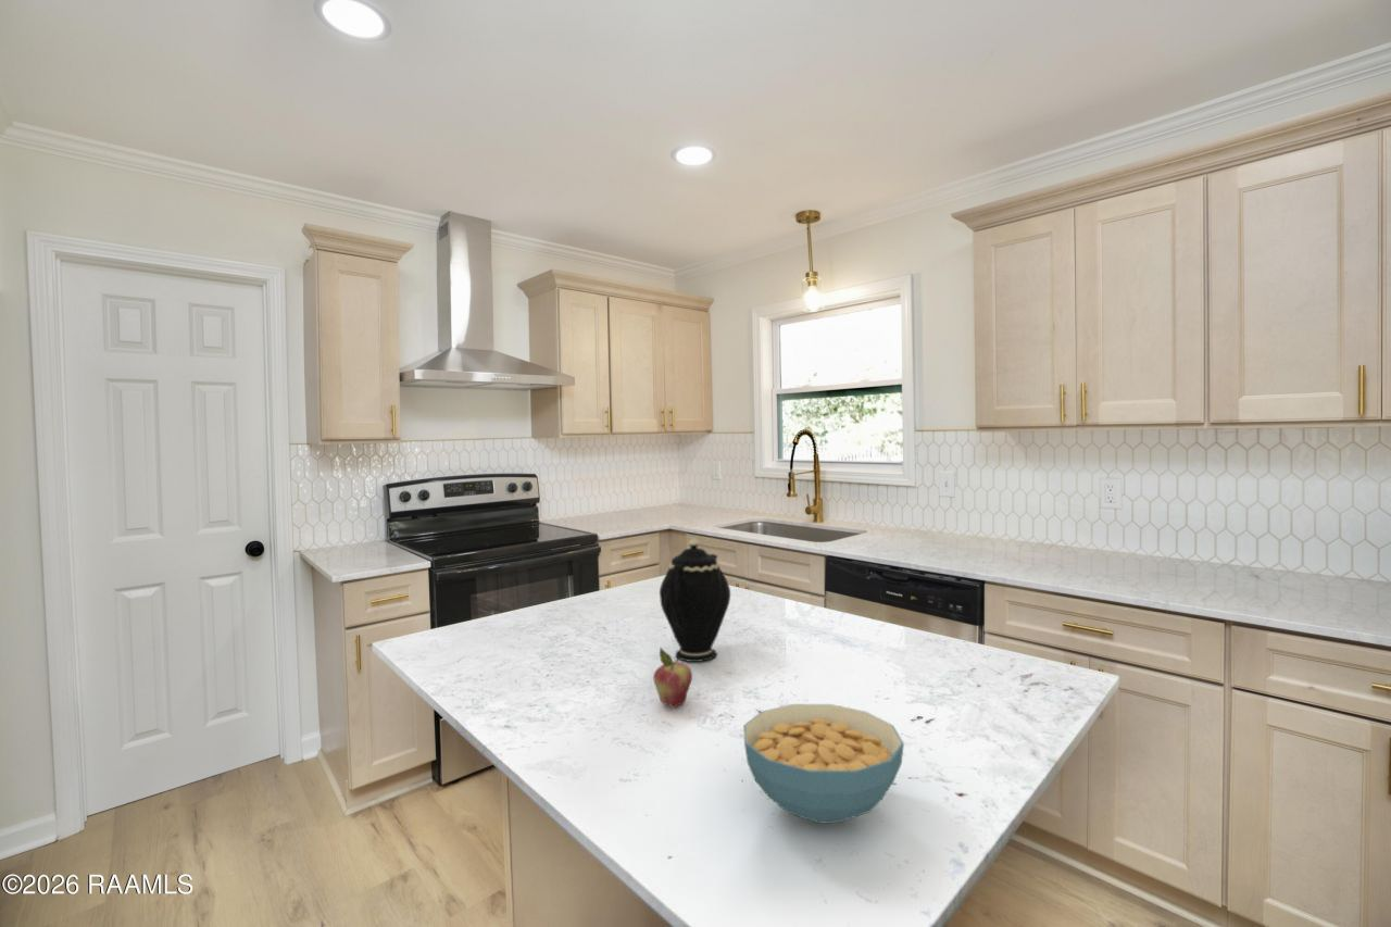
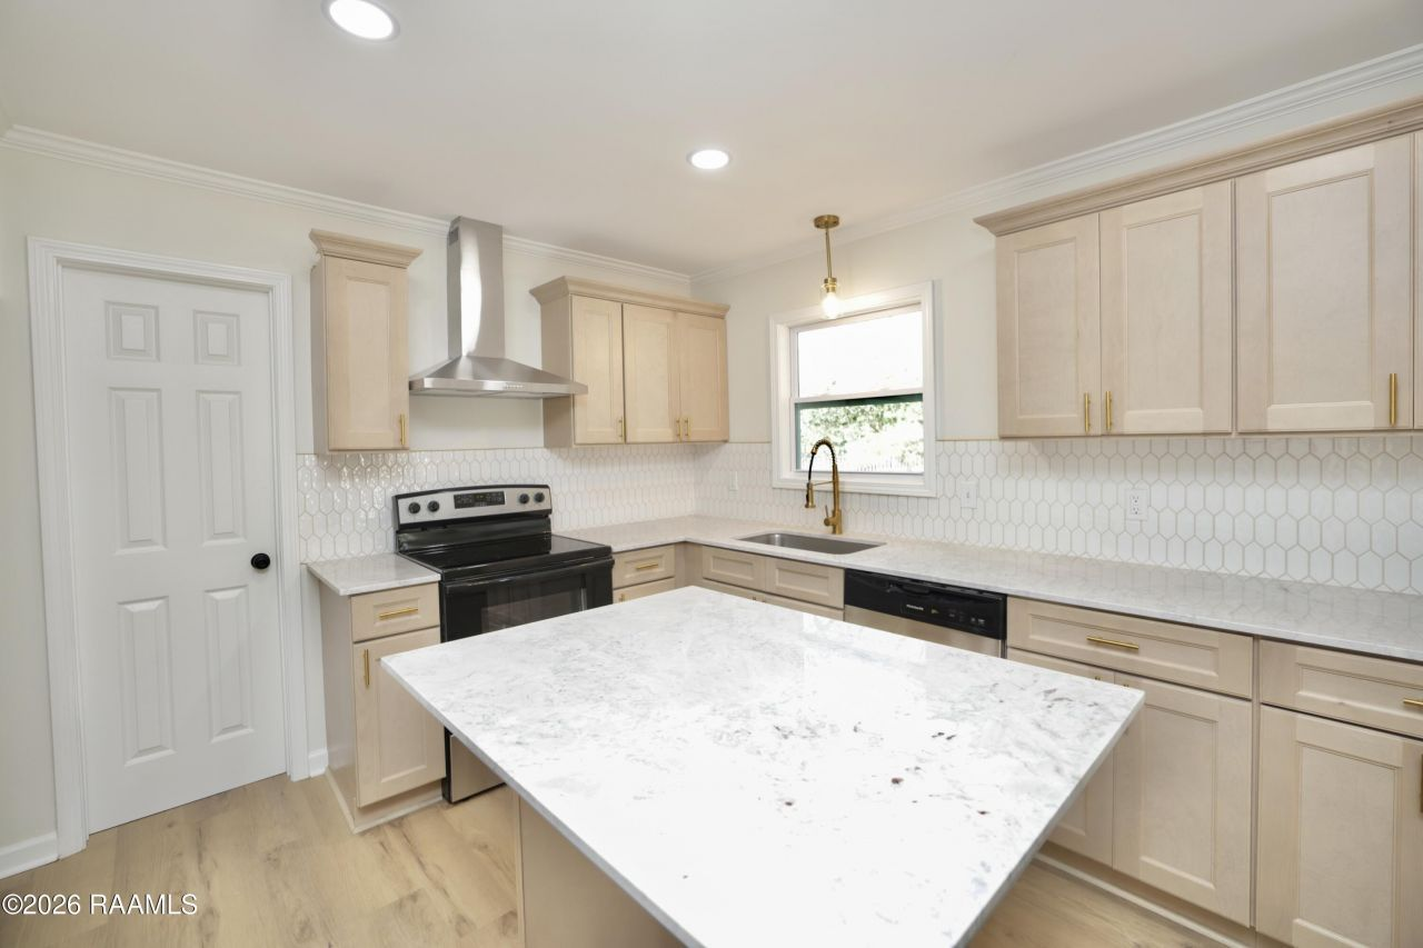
- teapot [659,537,731,663]
- fruit [653,647,693,709]
- cereal bowl [742,703,905,825]
